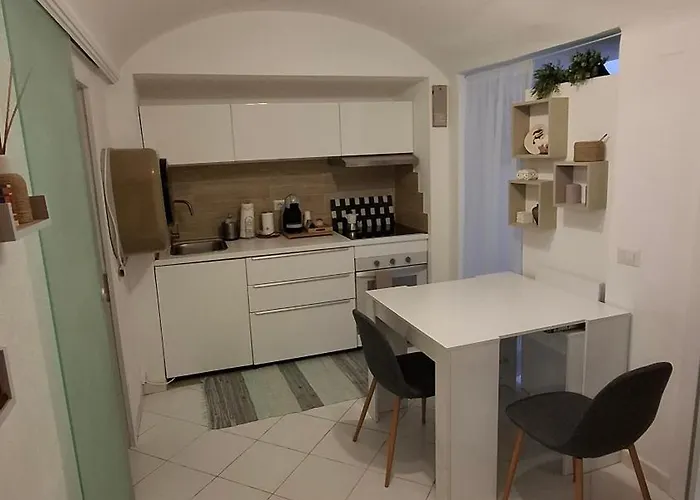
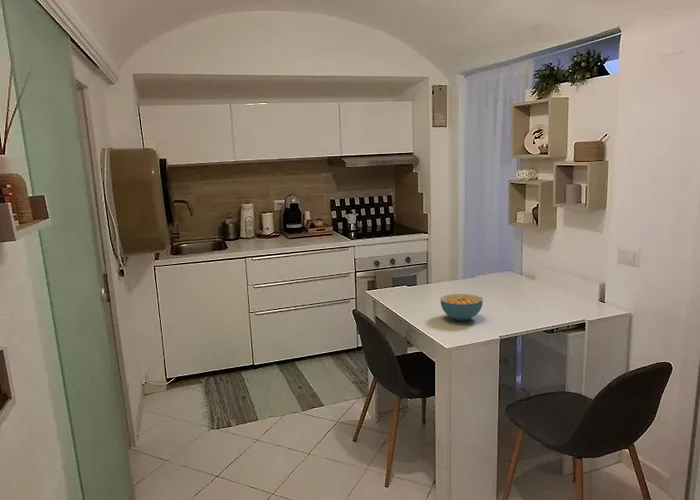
+ cereal bowl [439,293,484,322]
